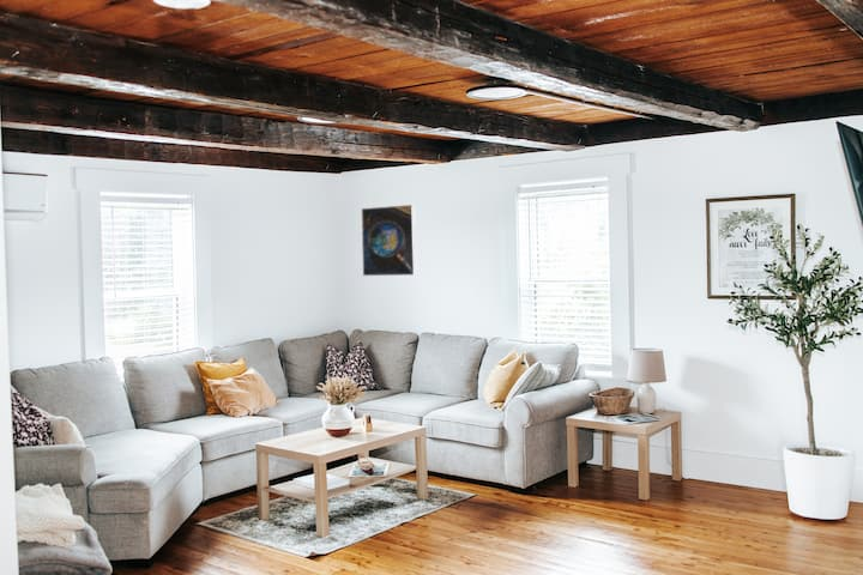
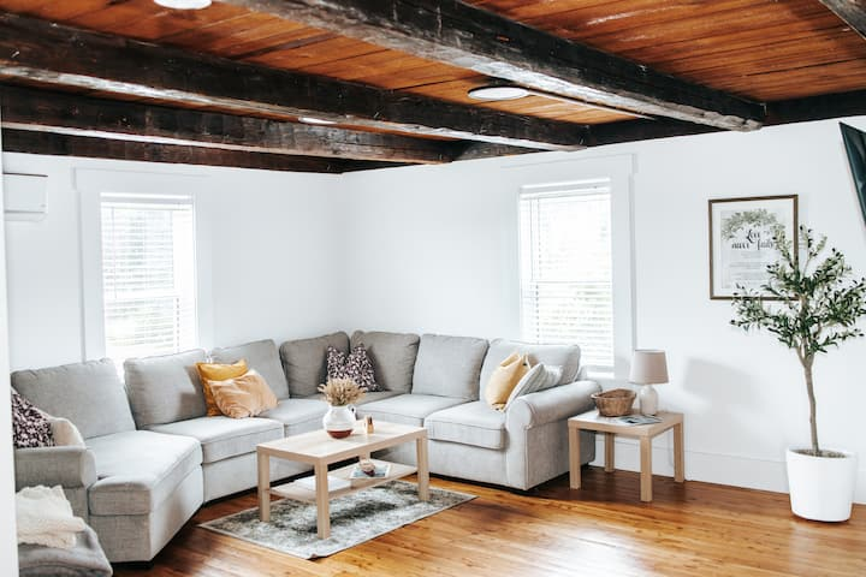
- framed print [361,204,417,277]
